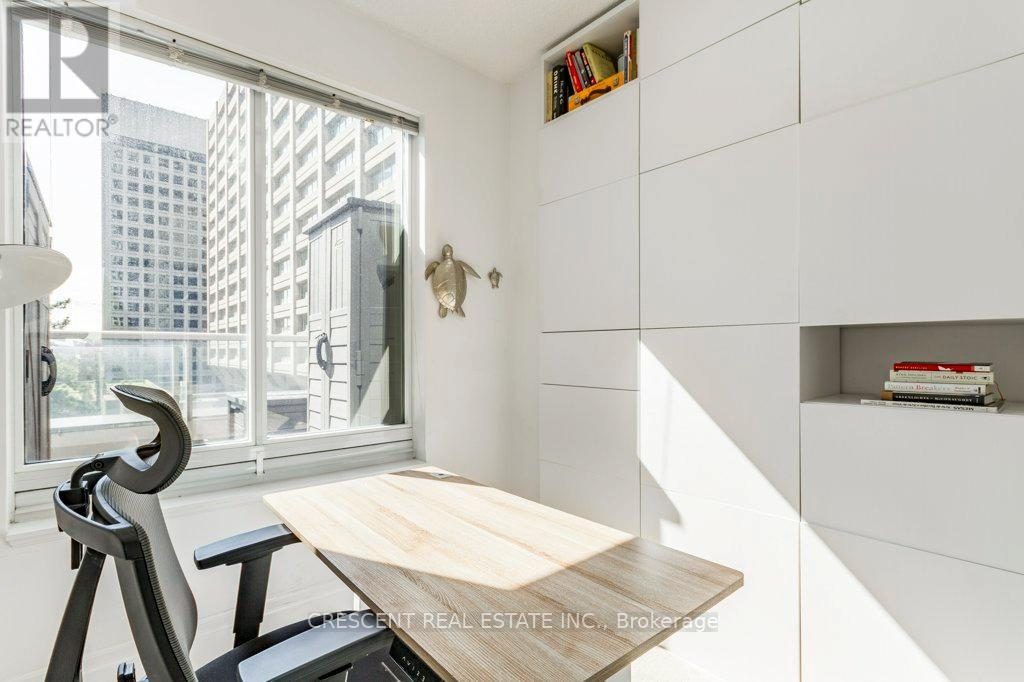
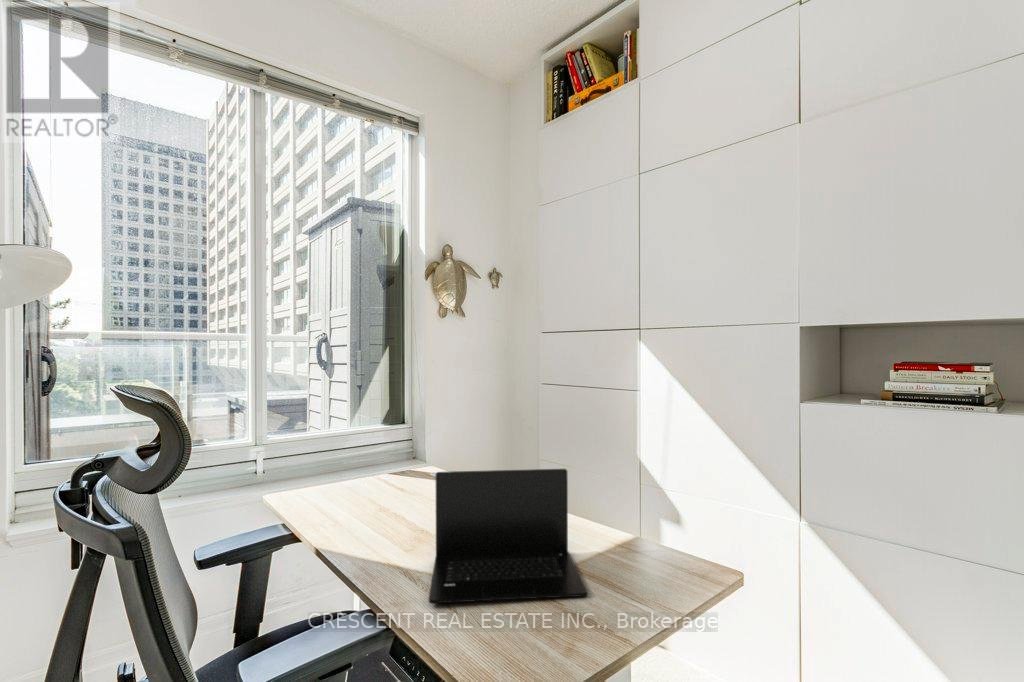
+ laptop [428,468,588,604]
